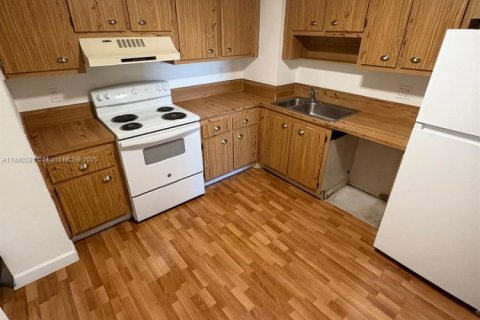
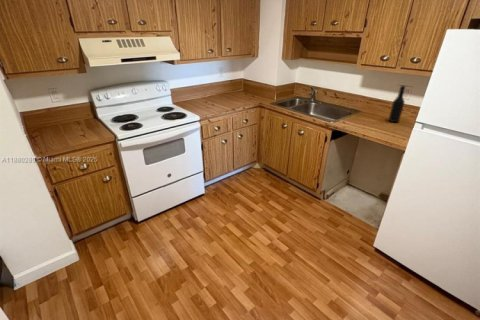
+ bottle [387,84,407,123]
